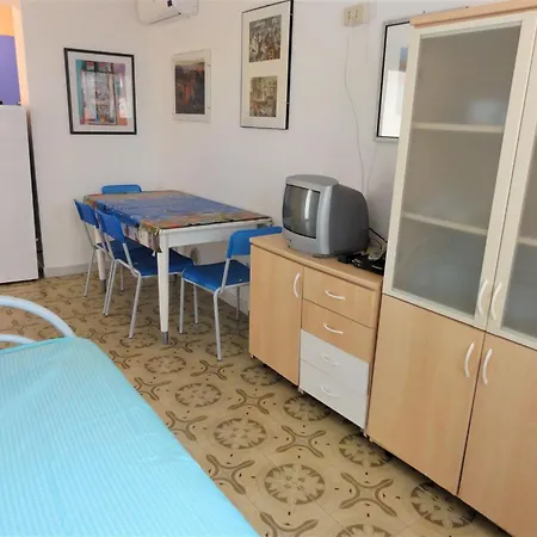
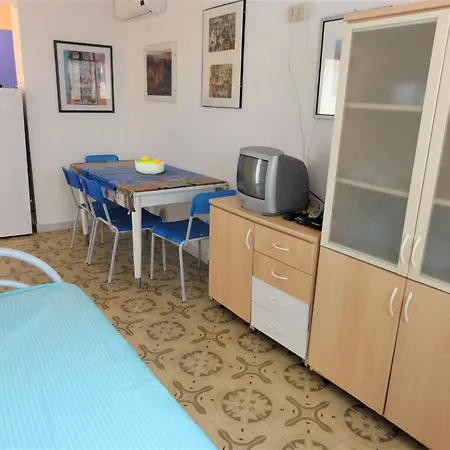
+ fruit bowl [134,155,165,175]
